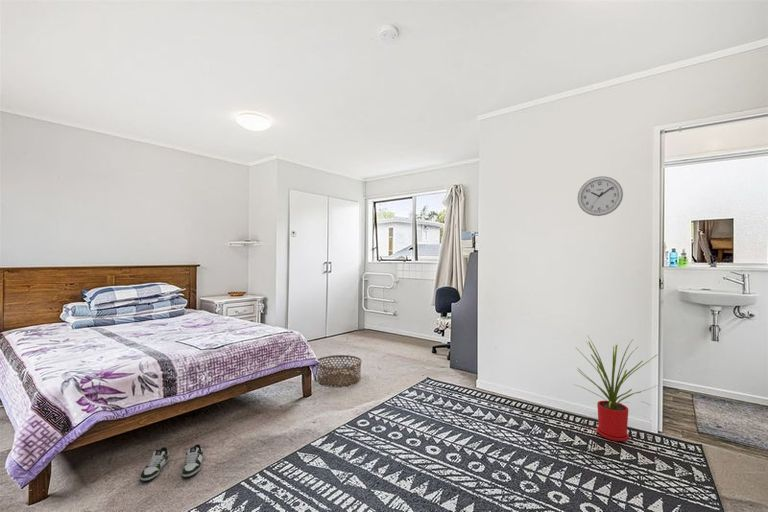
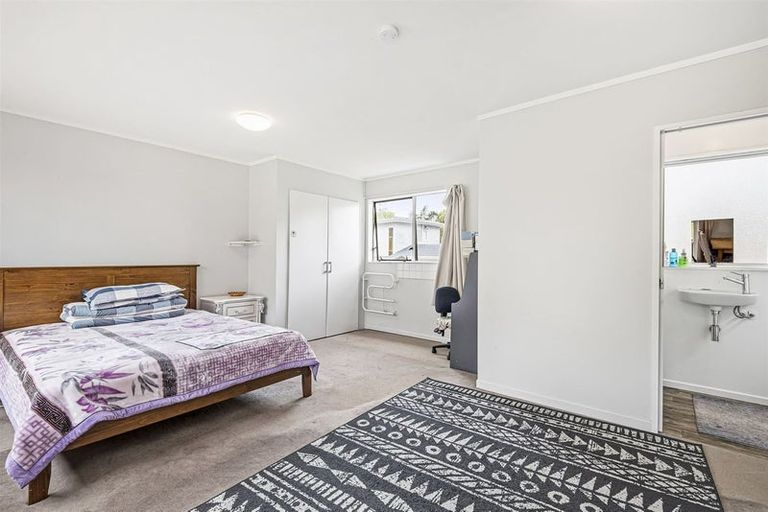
- shoe [139,443,204,482]
- house plant [572,336,659,442]
- wall clock [577,176,624,217]
- basket [316,354,362,388]
